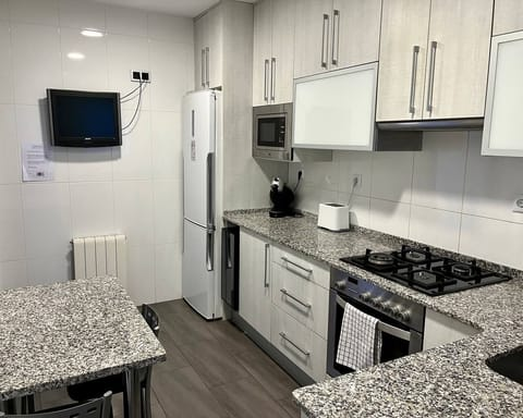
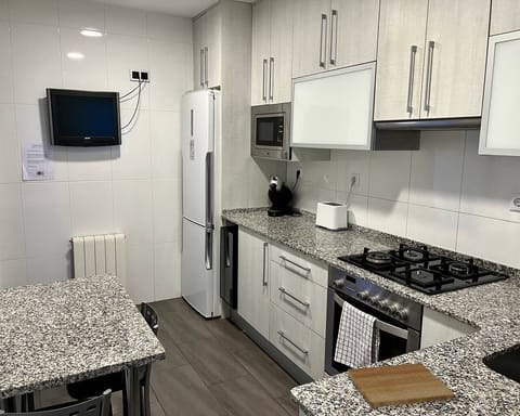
+ cutting board [347,362,455,408]
